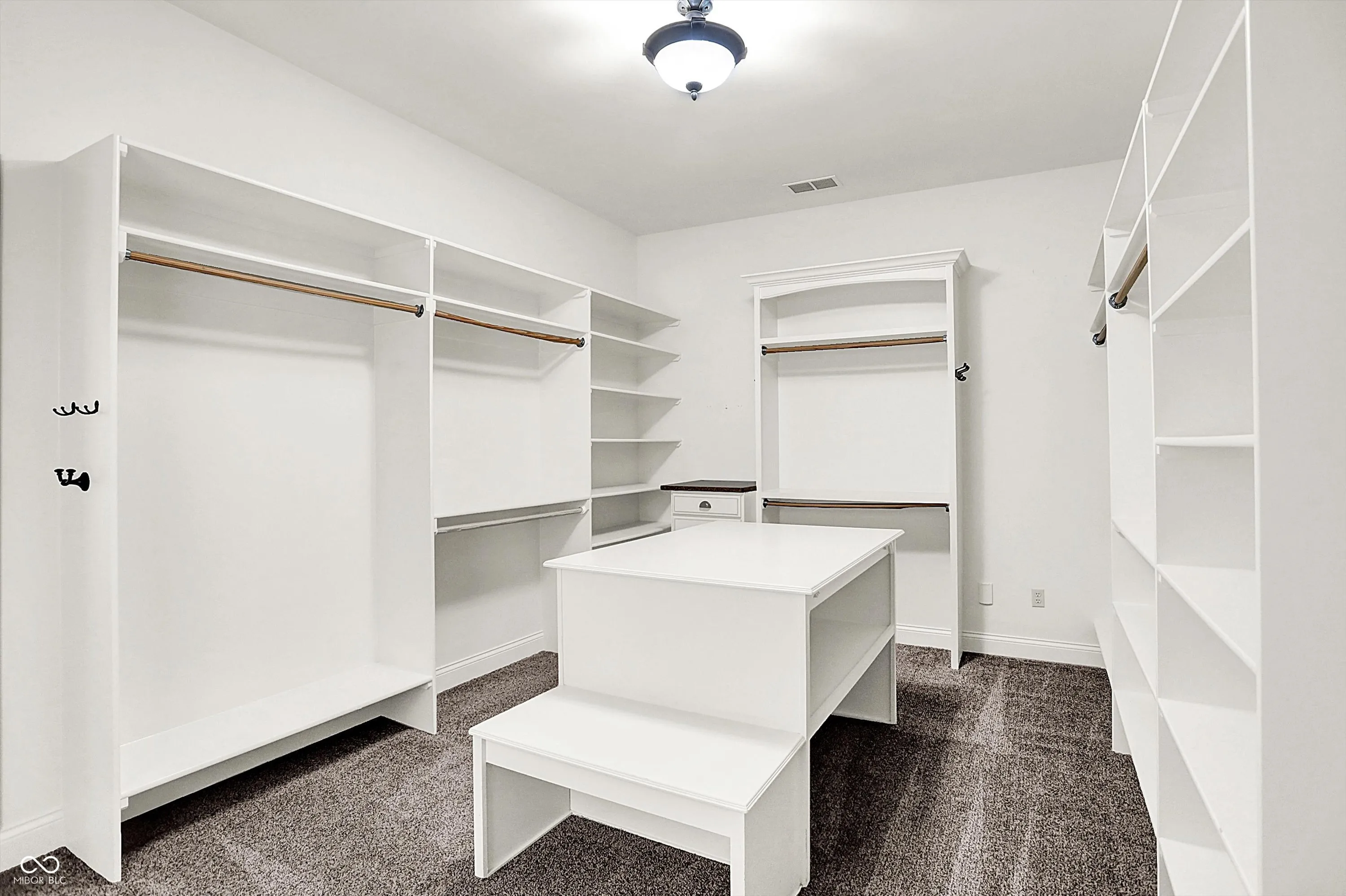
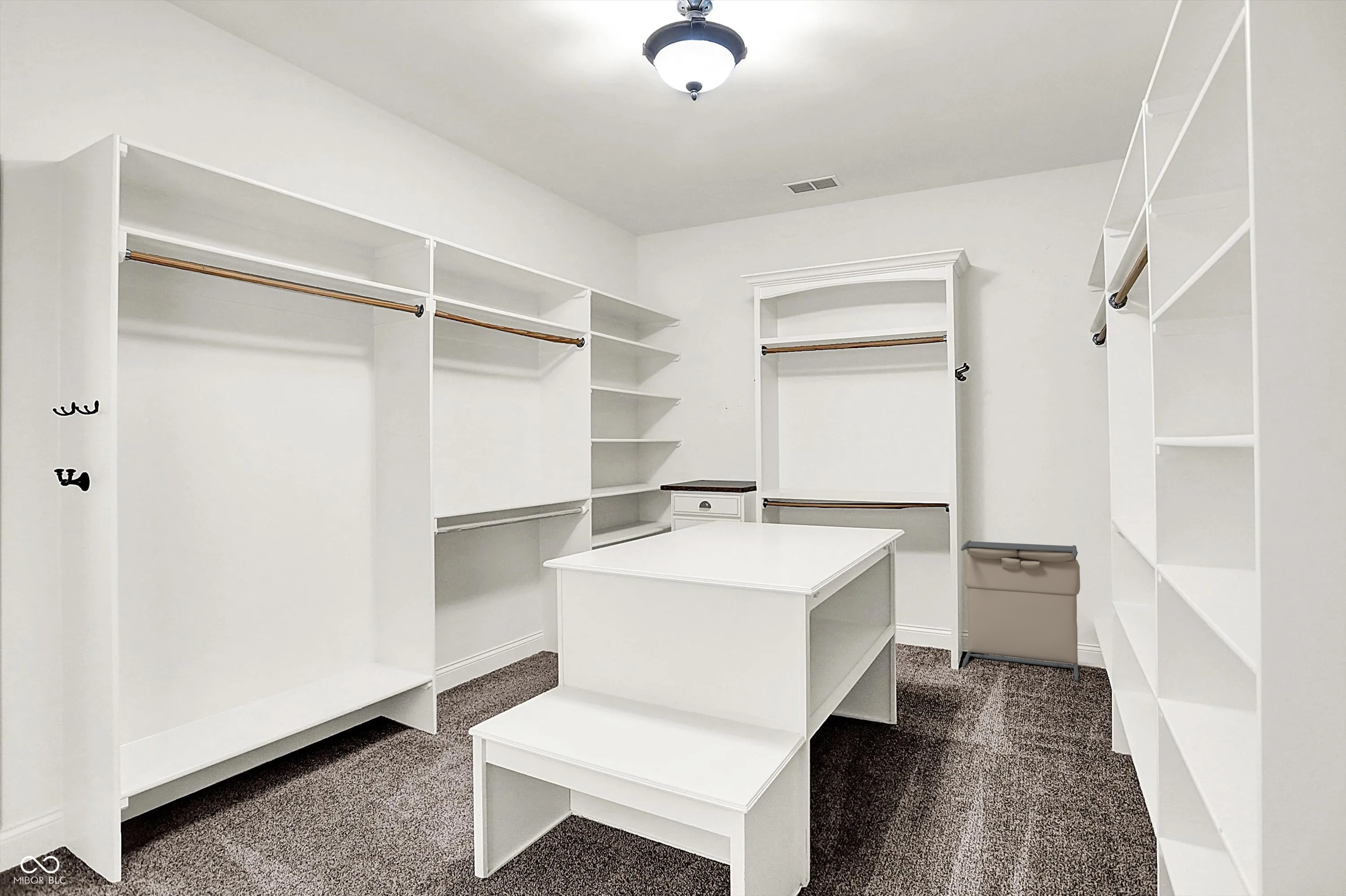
+ laundry hamper [961,540,1080,682]
